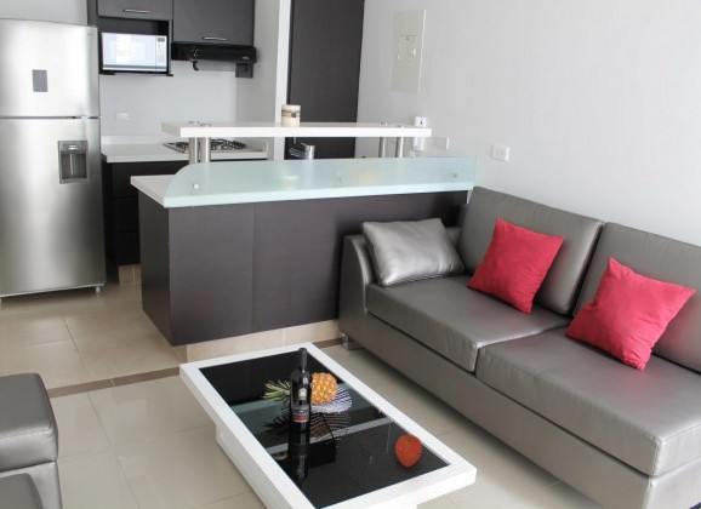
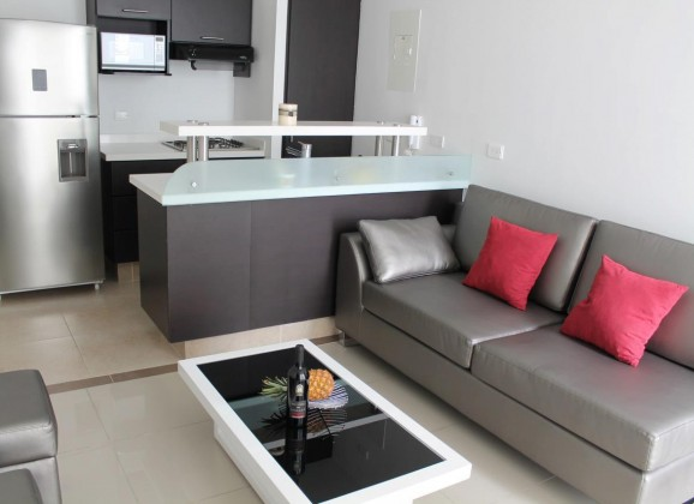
- apple [394,434,423,468]
